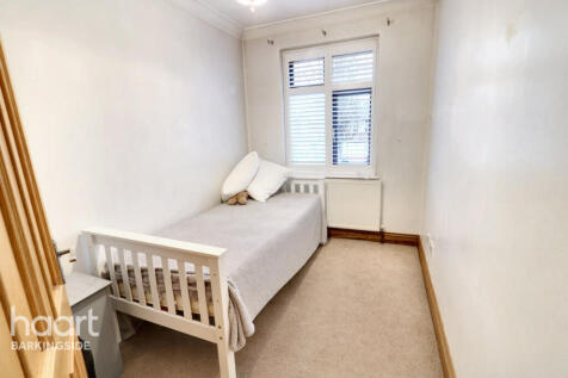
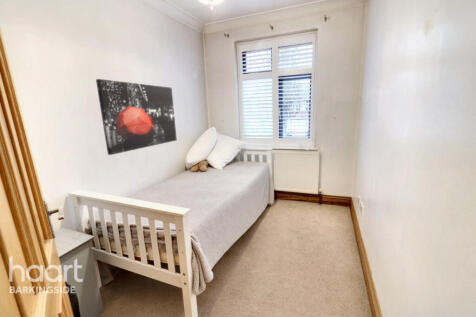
+ wall art [95,78,178,156]
